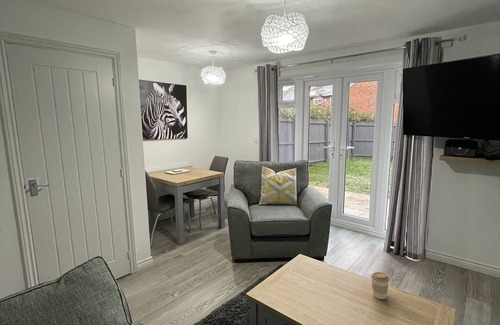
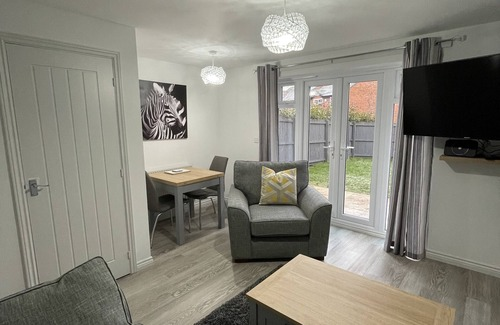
- coffee cup [370,271,390,300]
